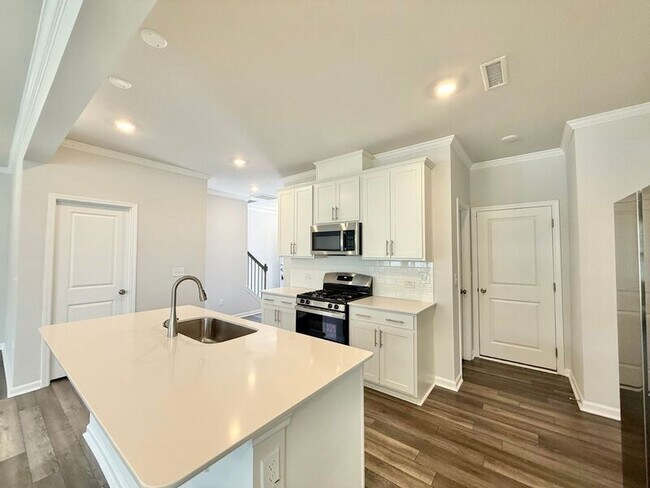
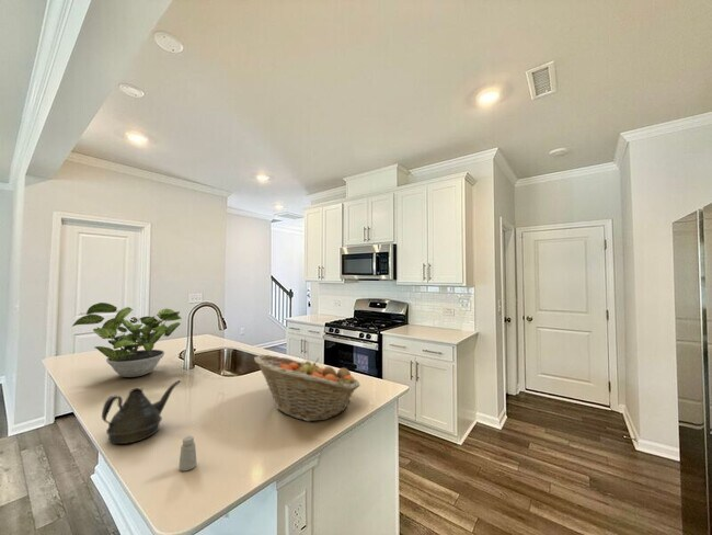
+ potted plant [71,301,183,378]
+ fruit basket [253,354,361,423]
+ teapot [101,379,182,445]
+ saltshaker [177,435,197,473]
